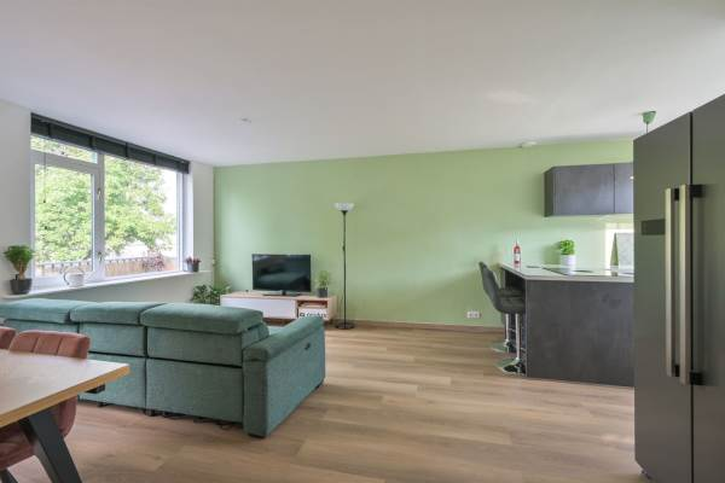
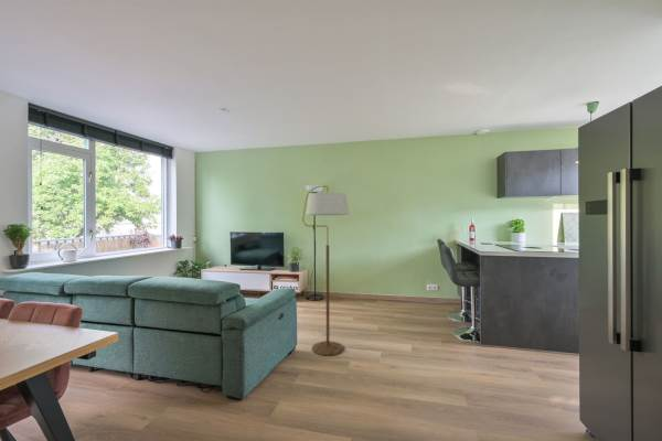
+ floor lamp [301,185,350,356]
